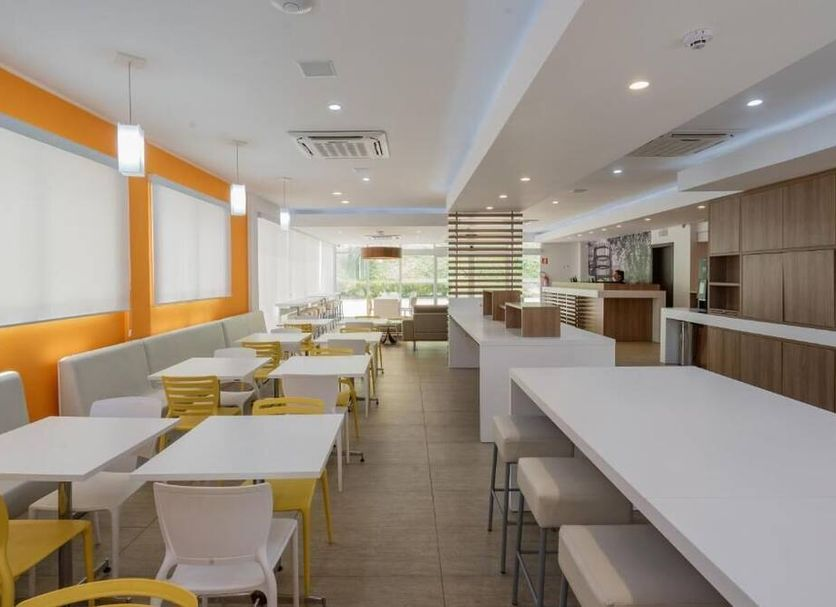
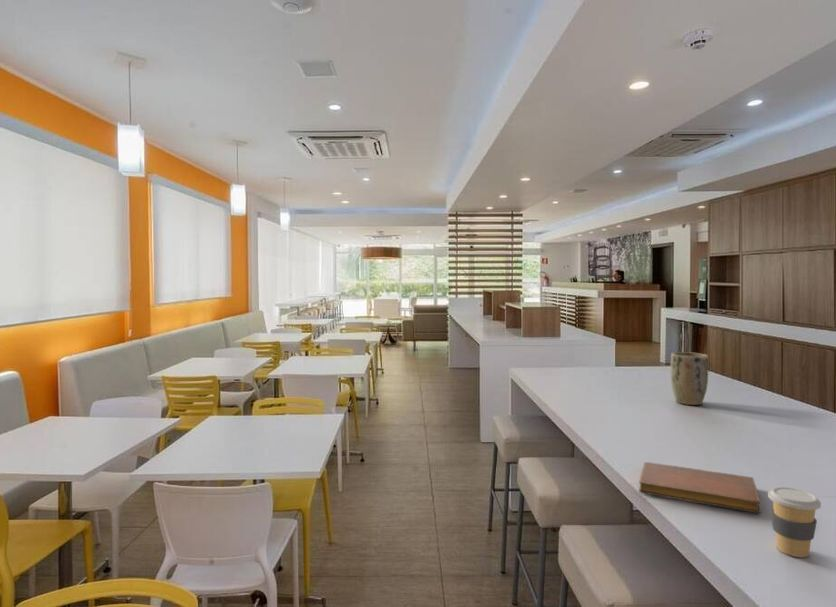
+ coffee cup [767,486,822,558]
+ plant pot [670,351,710,406]
+ notebook [638,461,762,514]
